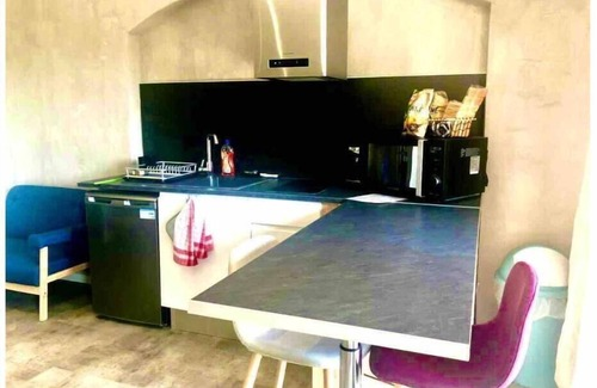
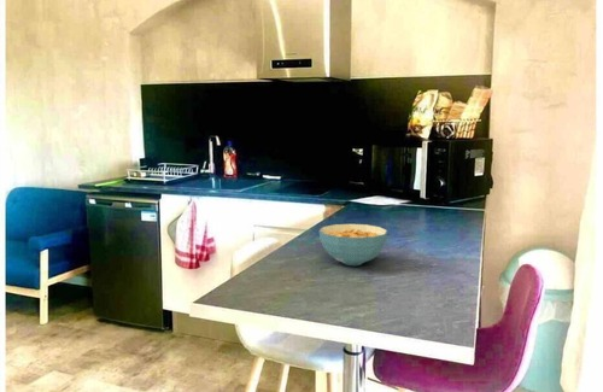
+ cereal bowl [318,223,388,267]
